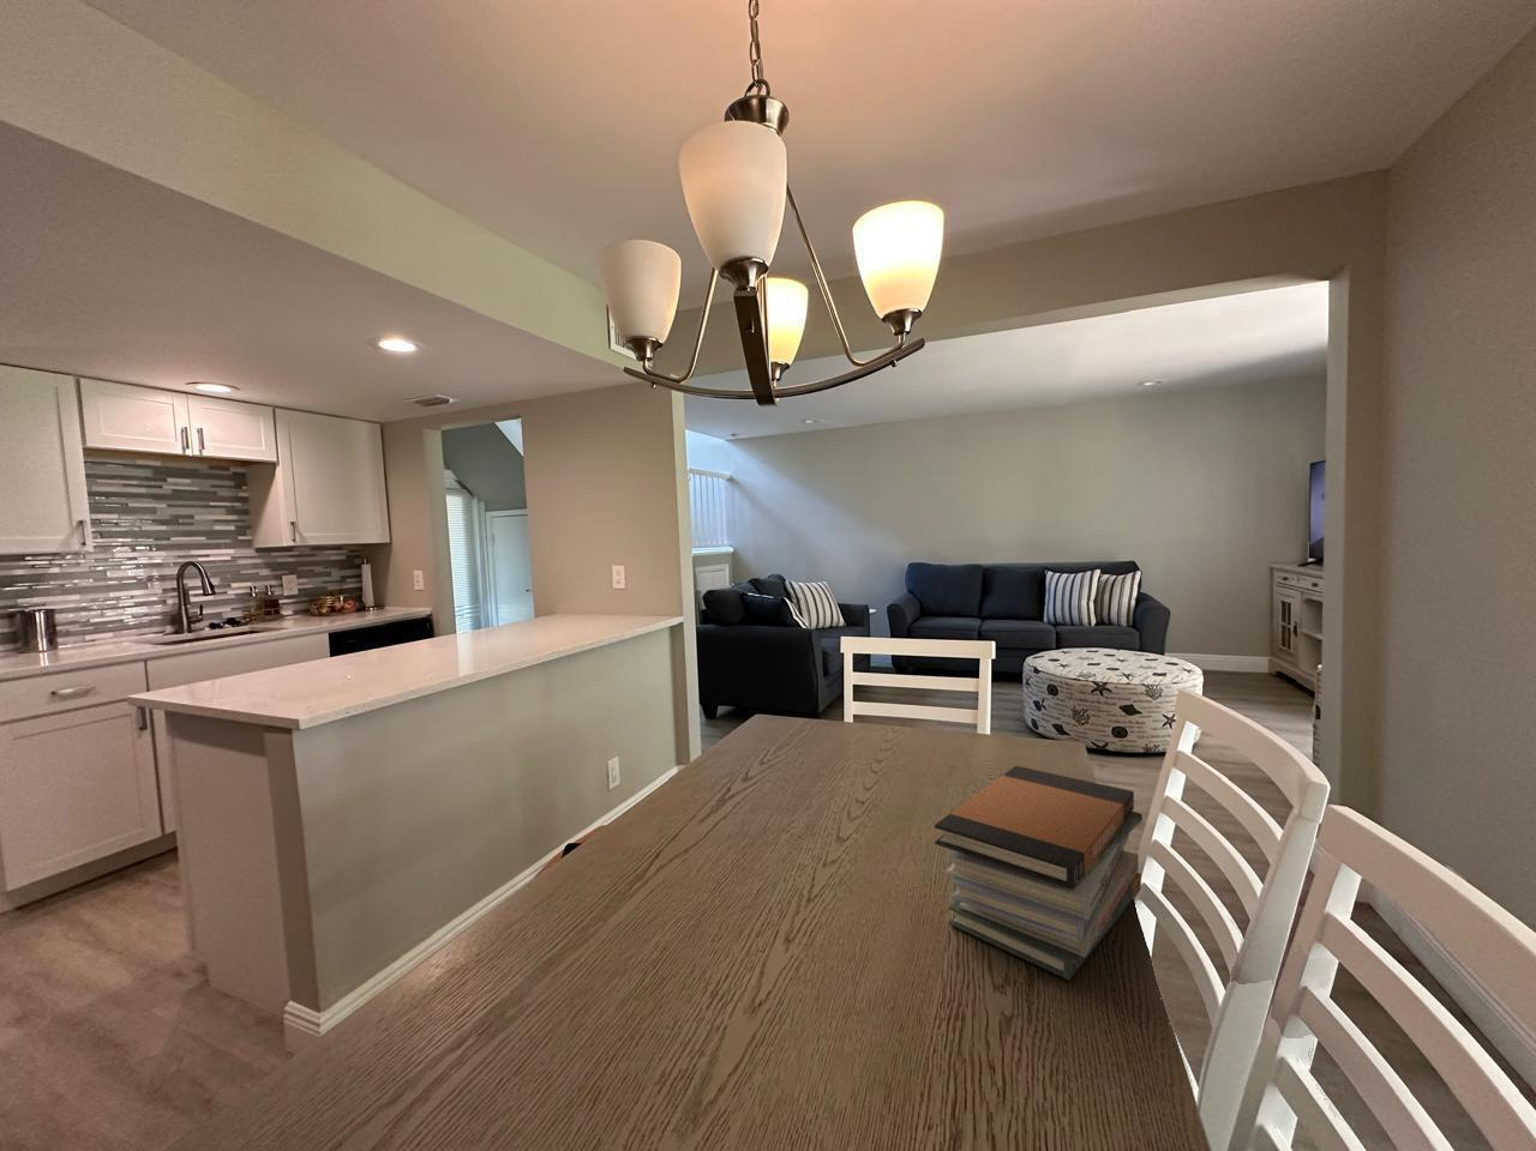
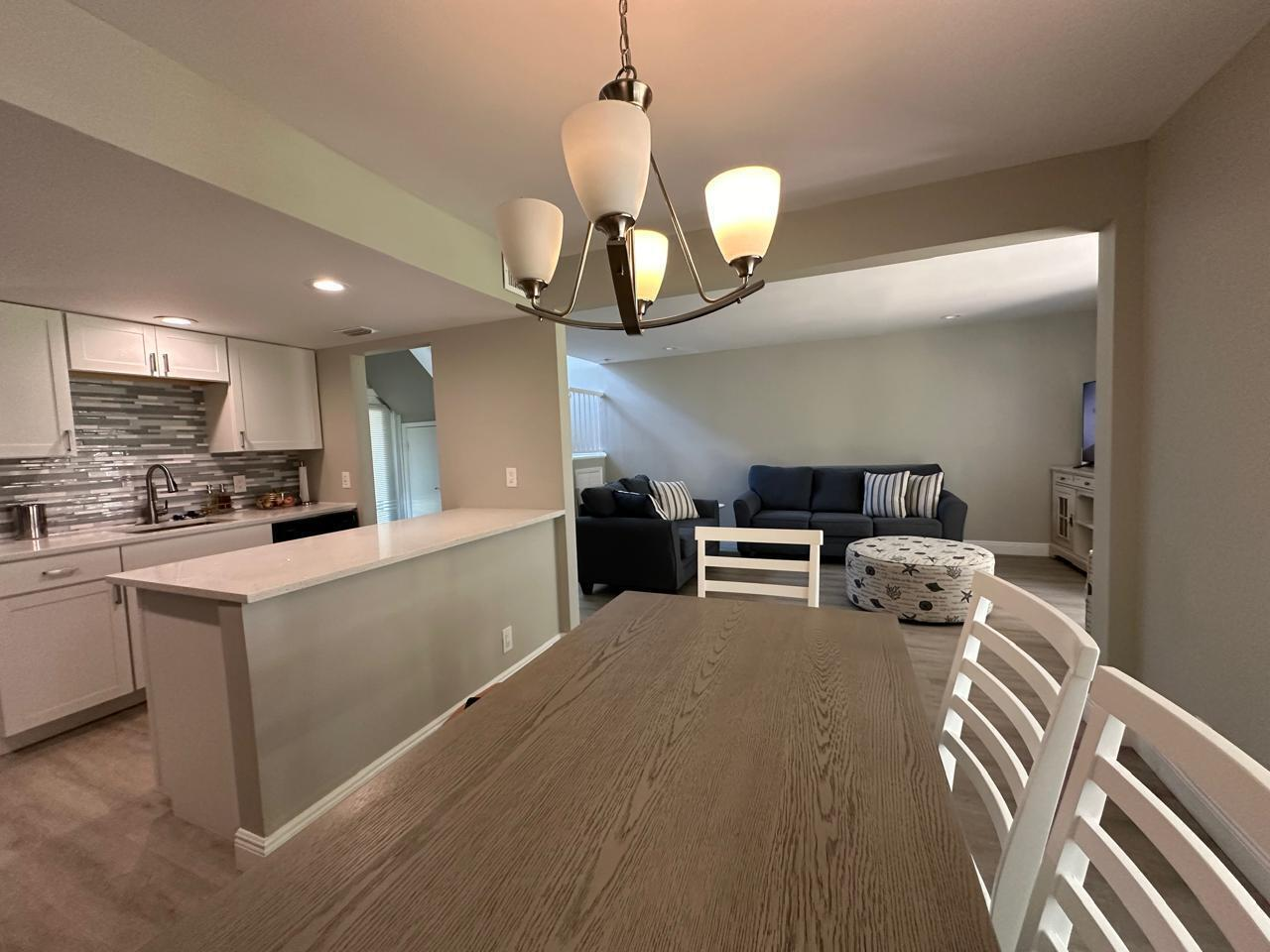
- book stack [934,765,1144,982]
